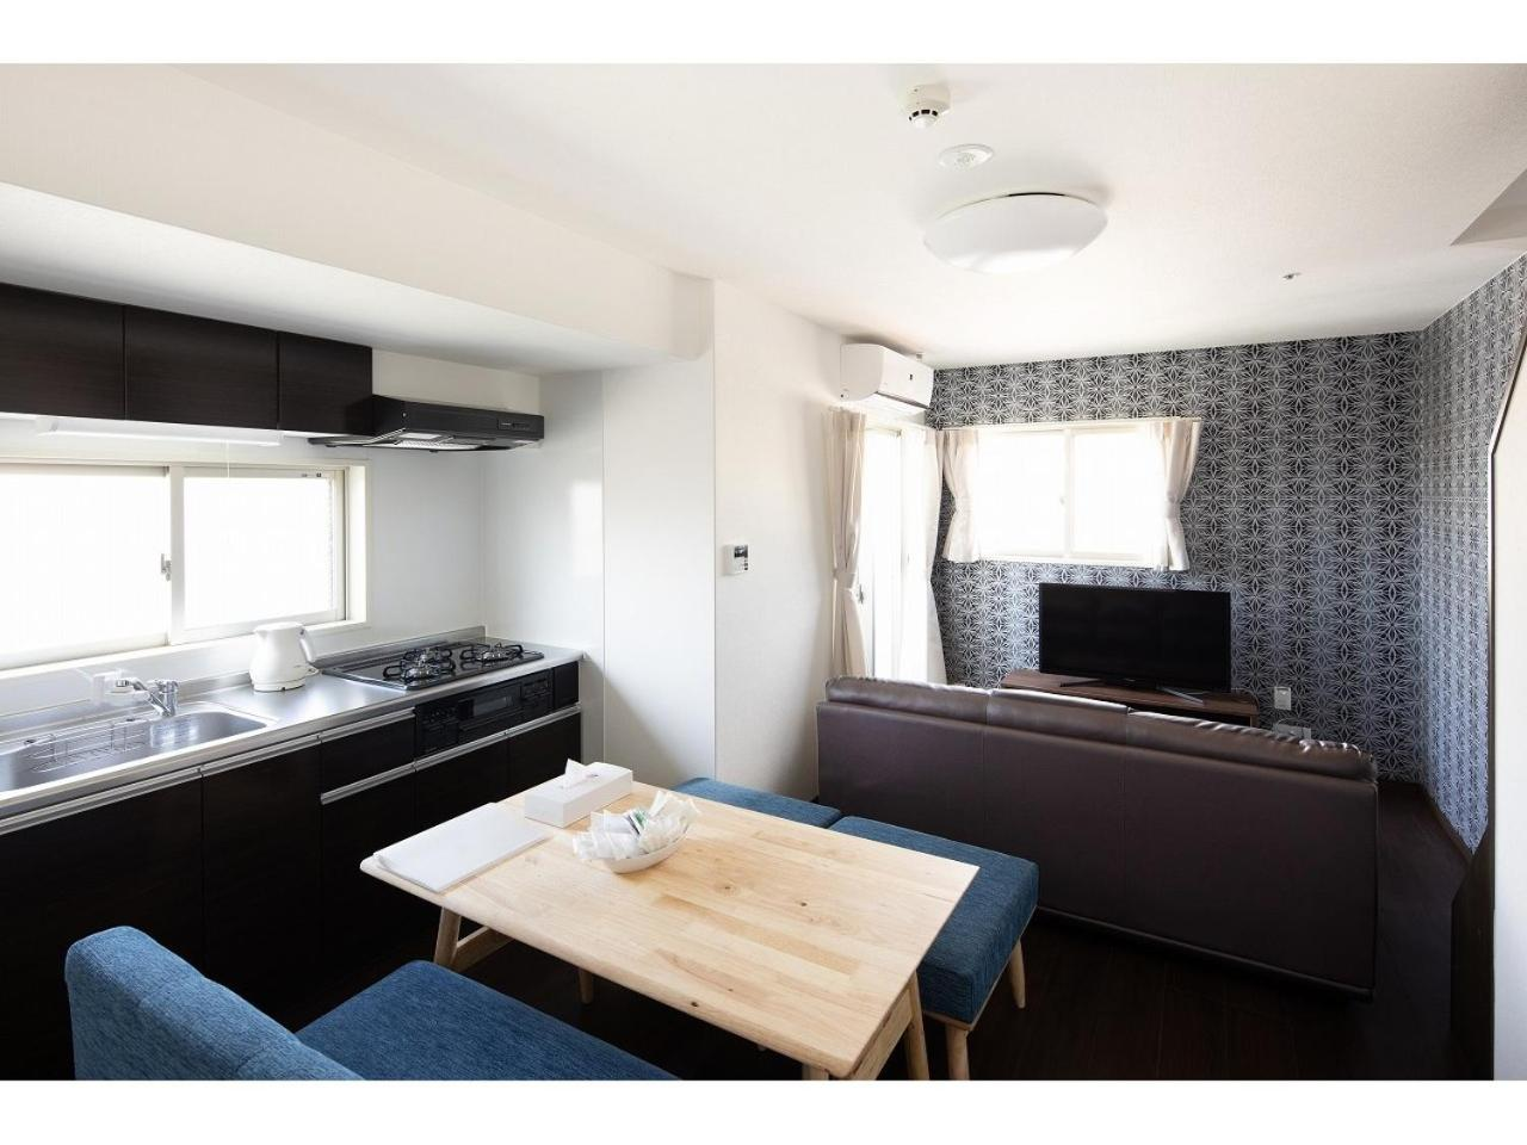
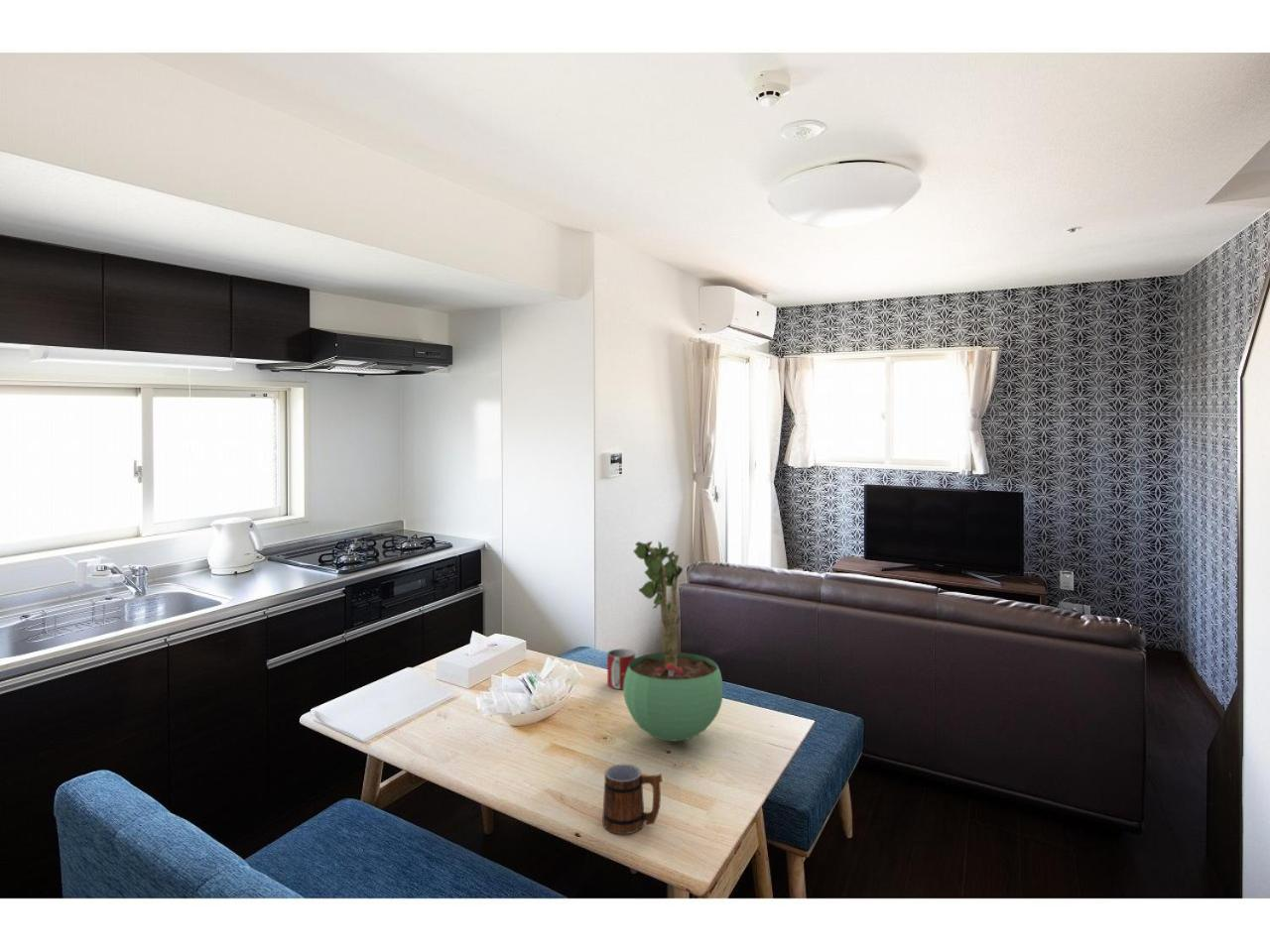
+ mug [606,648,636,690]
+ mug [601,764,663,835]
+ potted plant [622,540,724,742]
